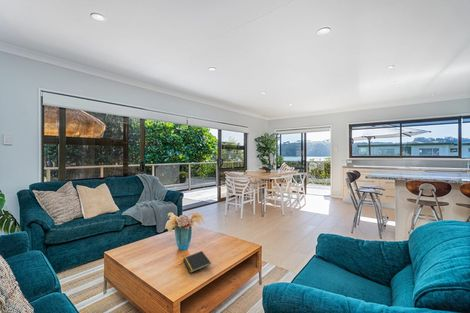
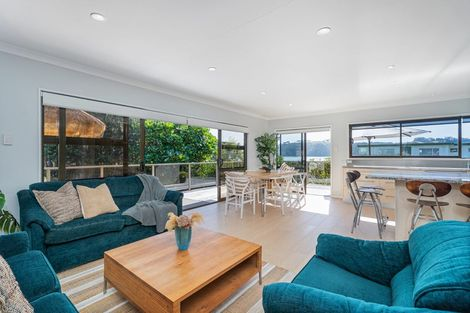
- notepad [182,250,212,274]
